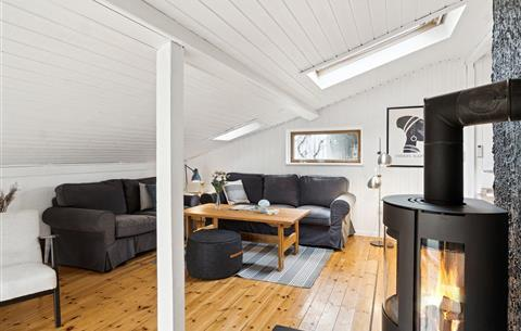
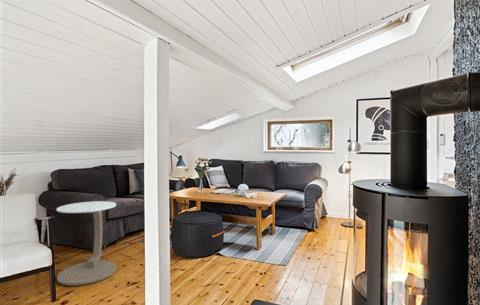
+ side table [55,200,118,287]
